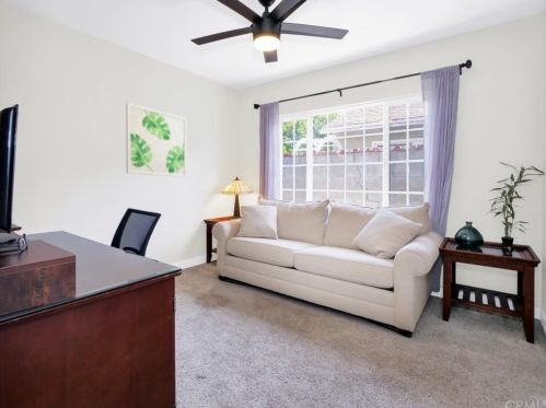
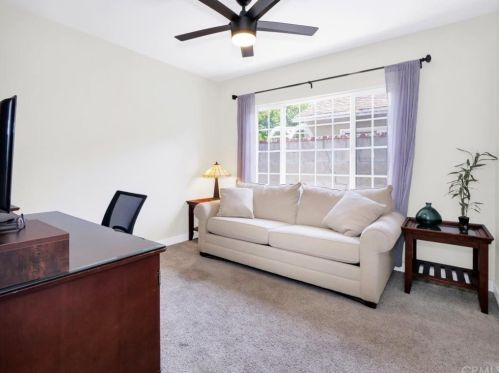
- wall art [125,102,188,178]
